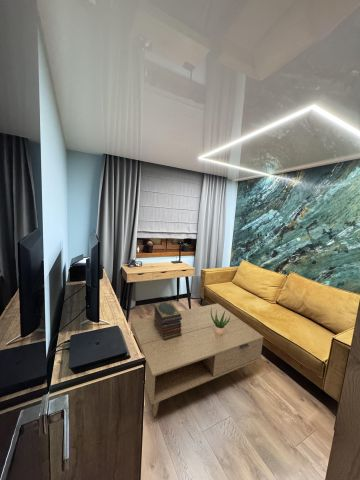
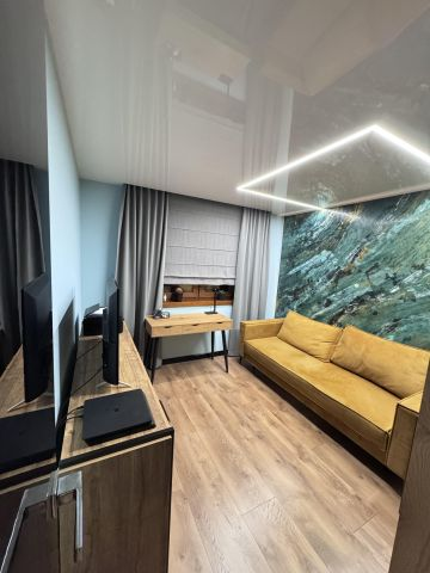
- book stack [153,300,182,341]
- coffee table [130,302,264,418]
- potted plant [211,307,230,335]
